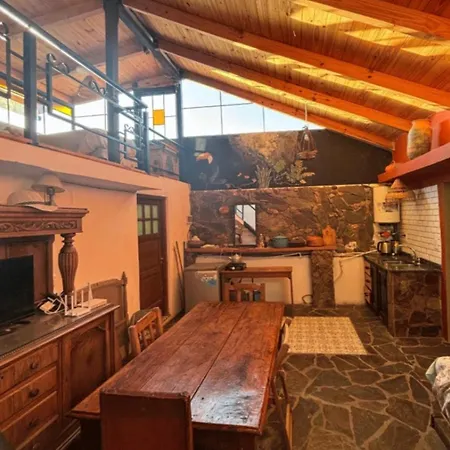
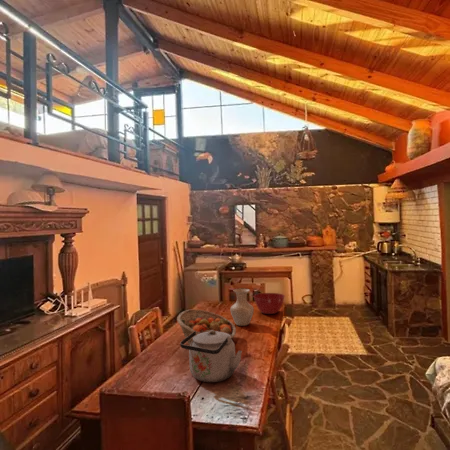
+ mixing bowl [253,292,285,315]
+ kettle [179,330,243,383]
+ fruit basket [176,308,237,346]
+ vase [229,288,255,327]
